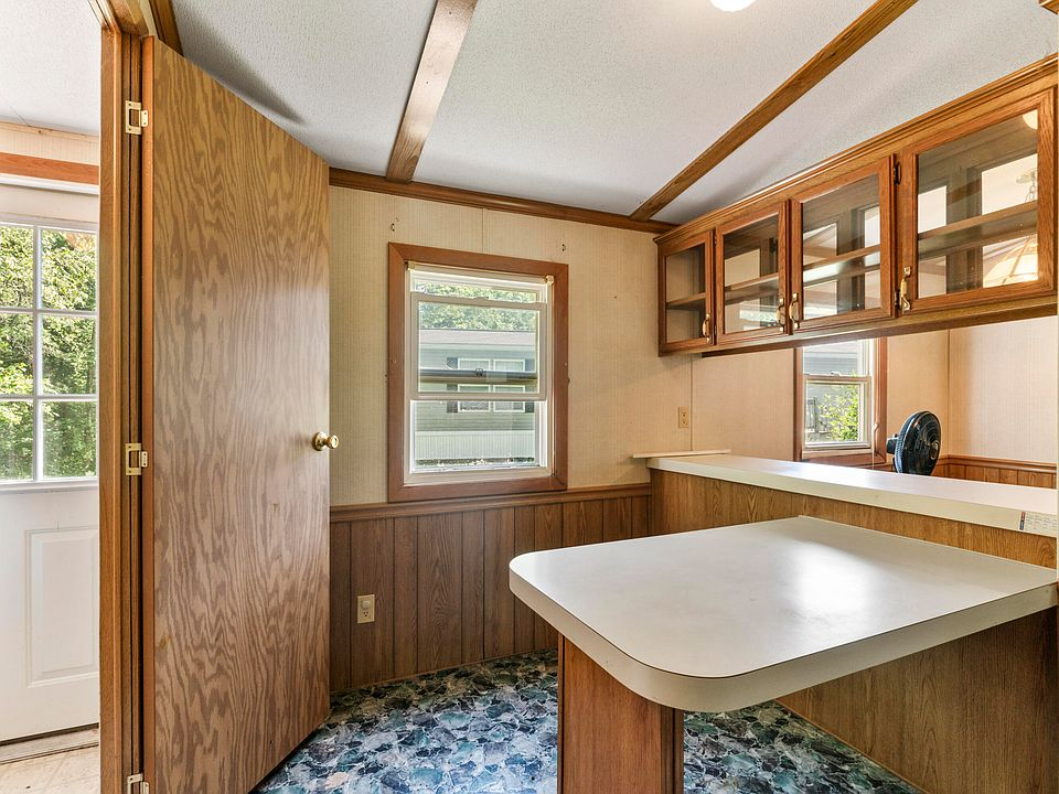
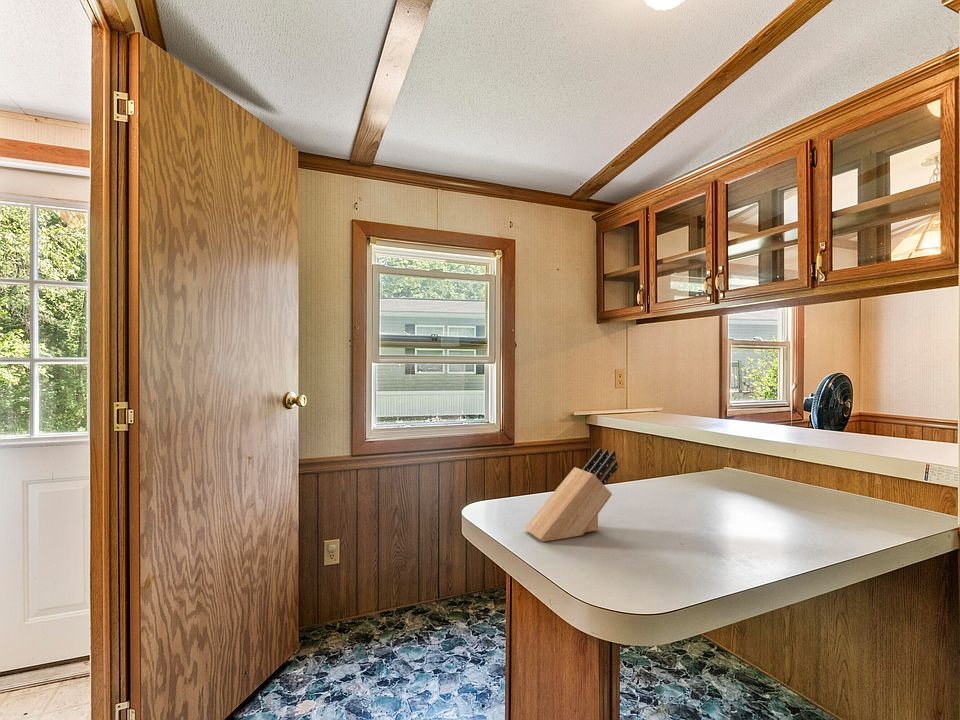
+ knife block [523,447,619,543]
